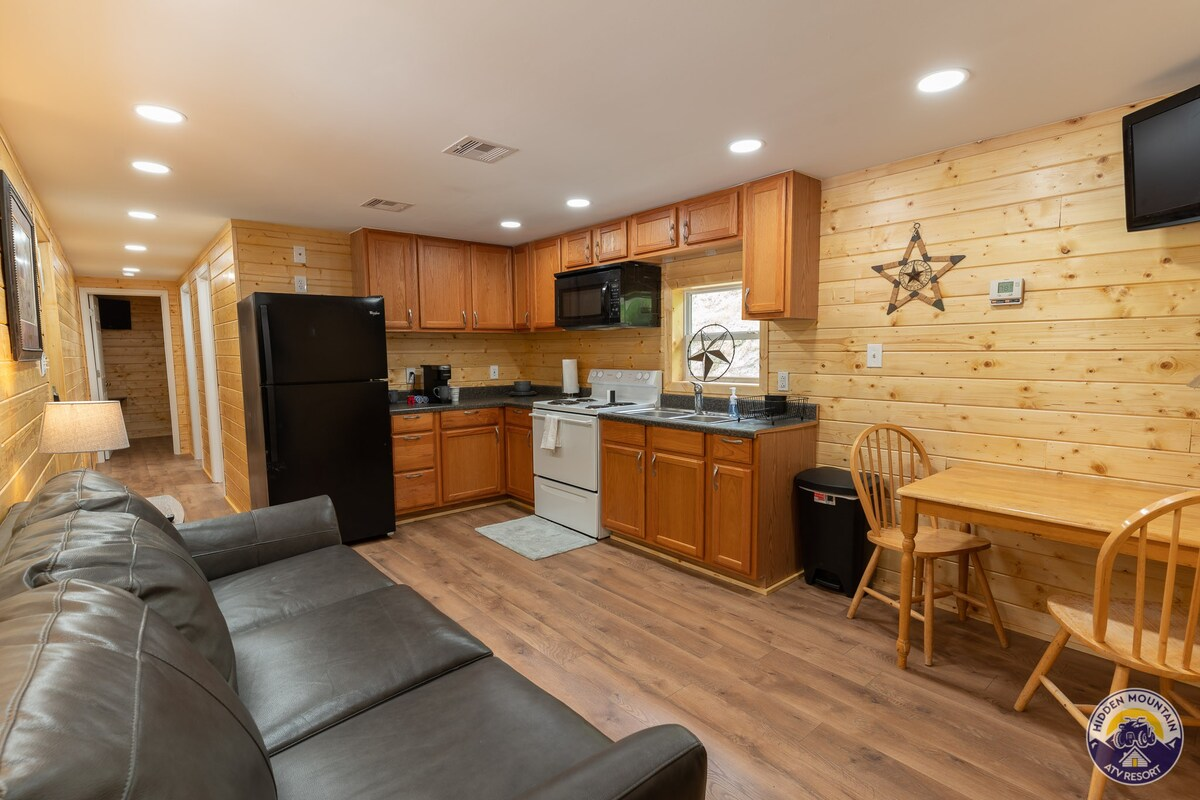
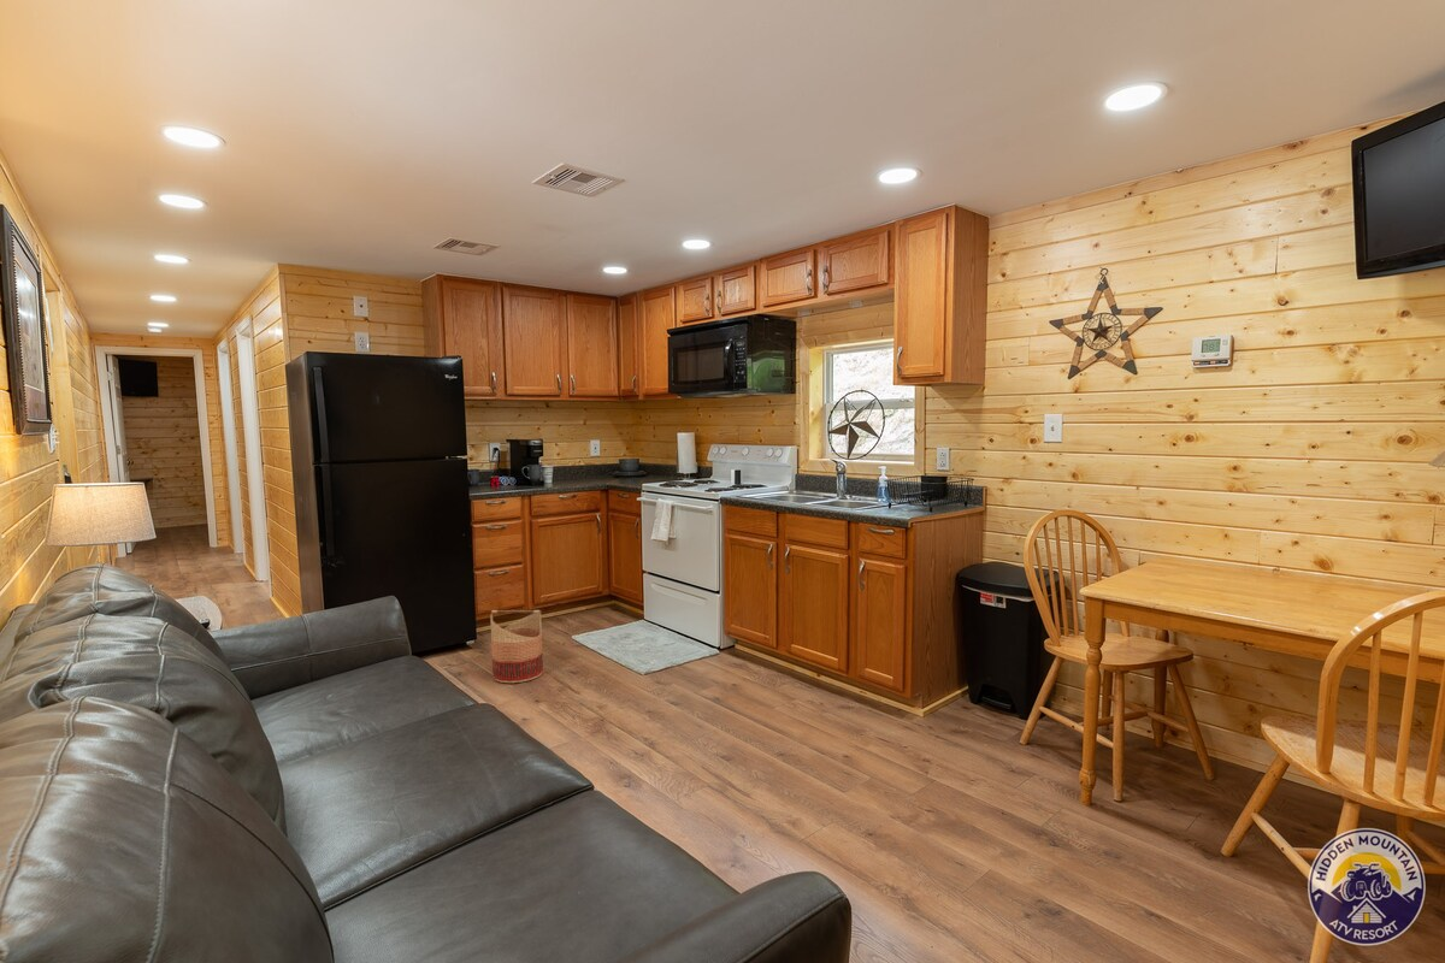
+ basket [489,609,544,684]
